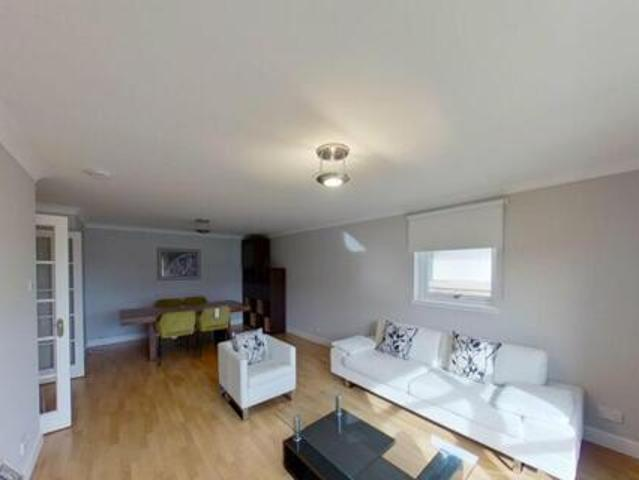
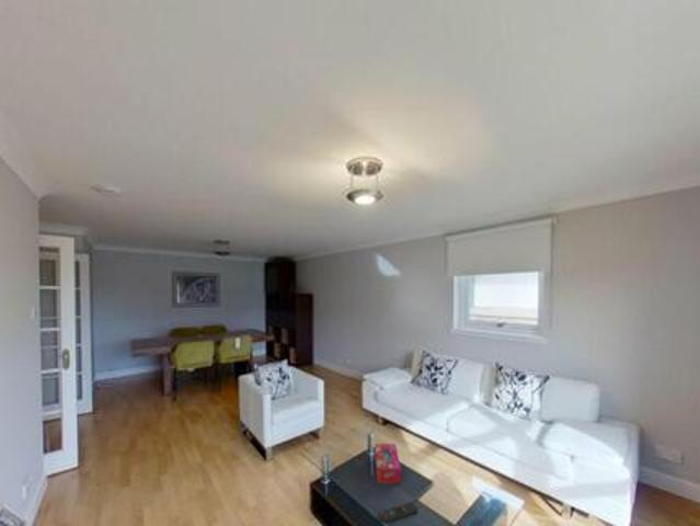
+ remote control [378,502,418,524]
+ tissue box [374,443,402,484]
